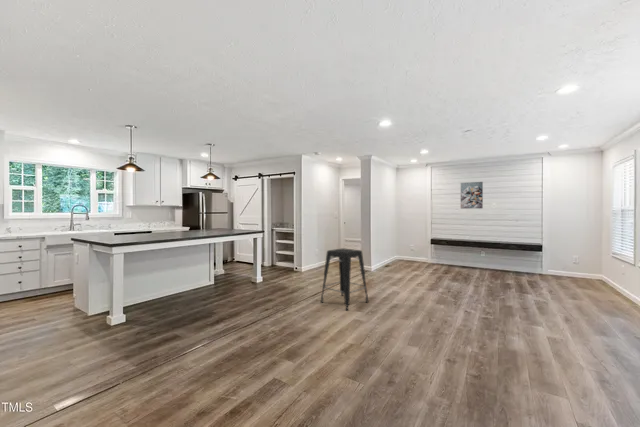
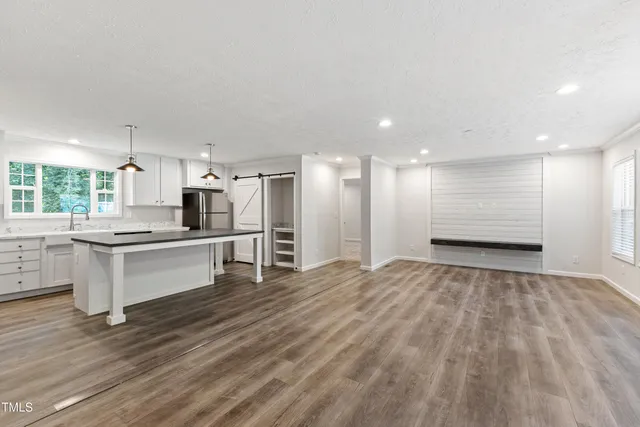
- wall art [460,181,484,210]
- stool [320,247,369,312]
